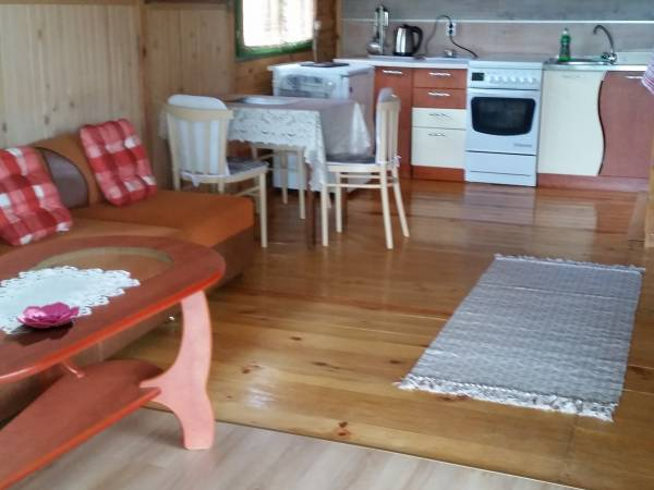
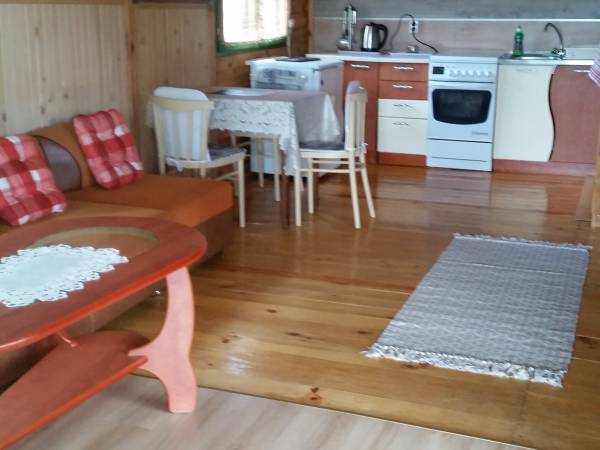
- flower [14,301,82,330]
